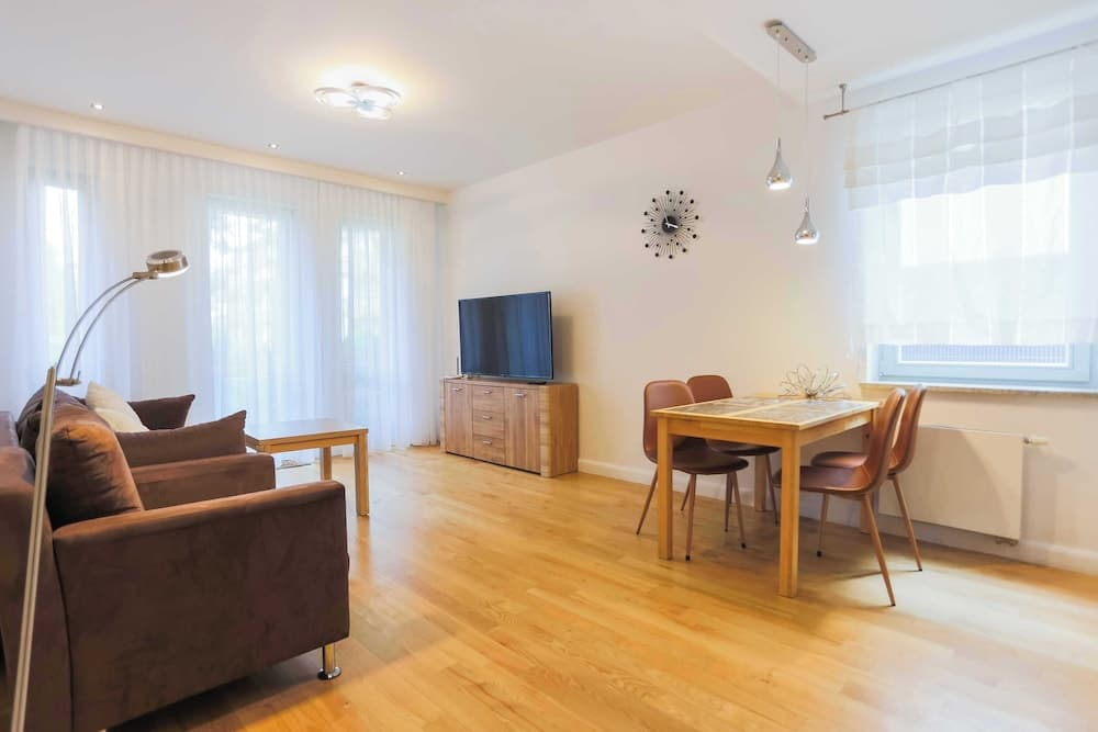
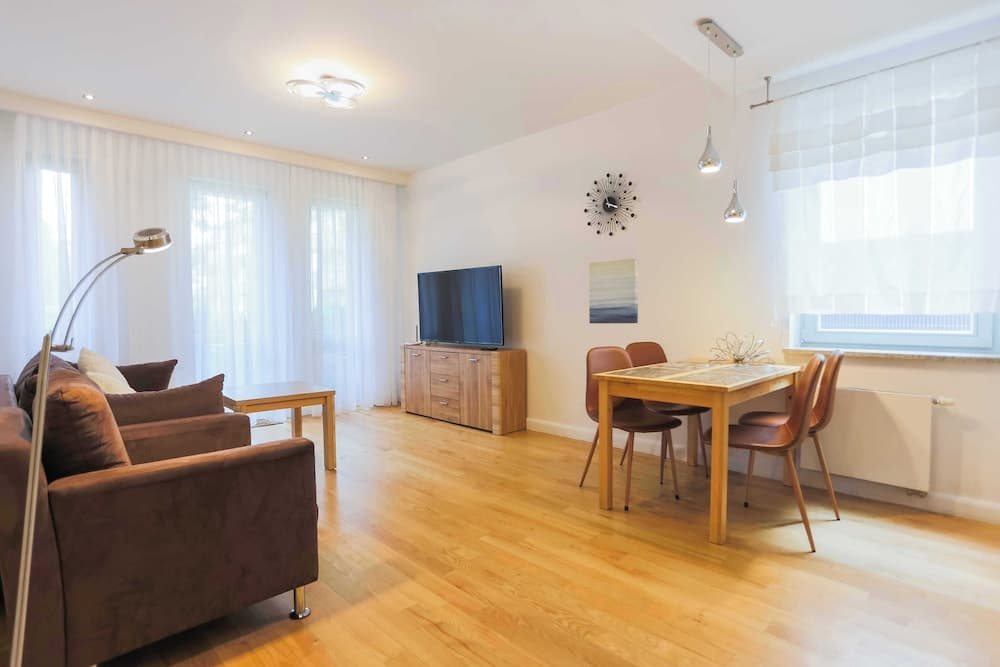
+ wall art [588,257,639,324]
